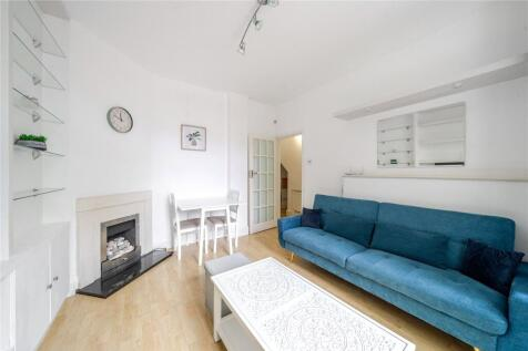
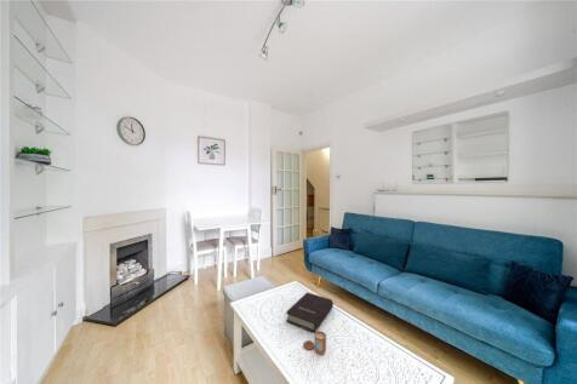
+ book [285,291,335,333]
+ candle [302,329,327,356]
